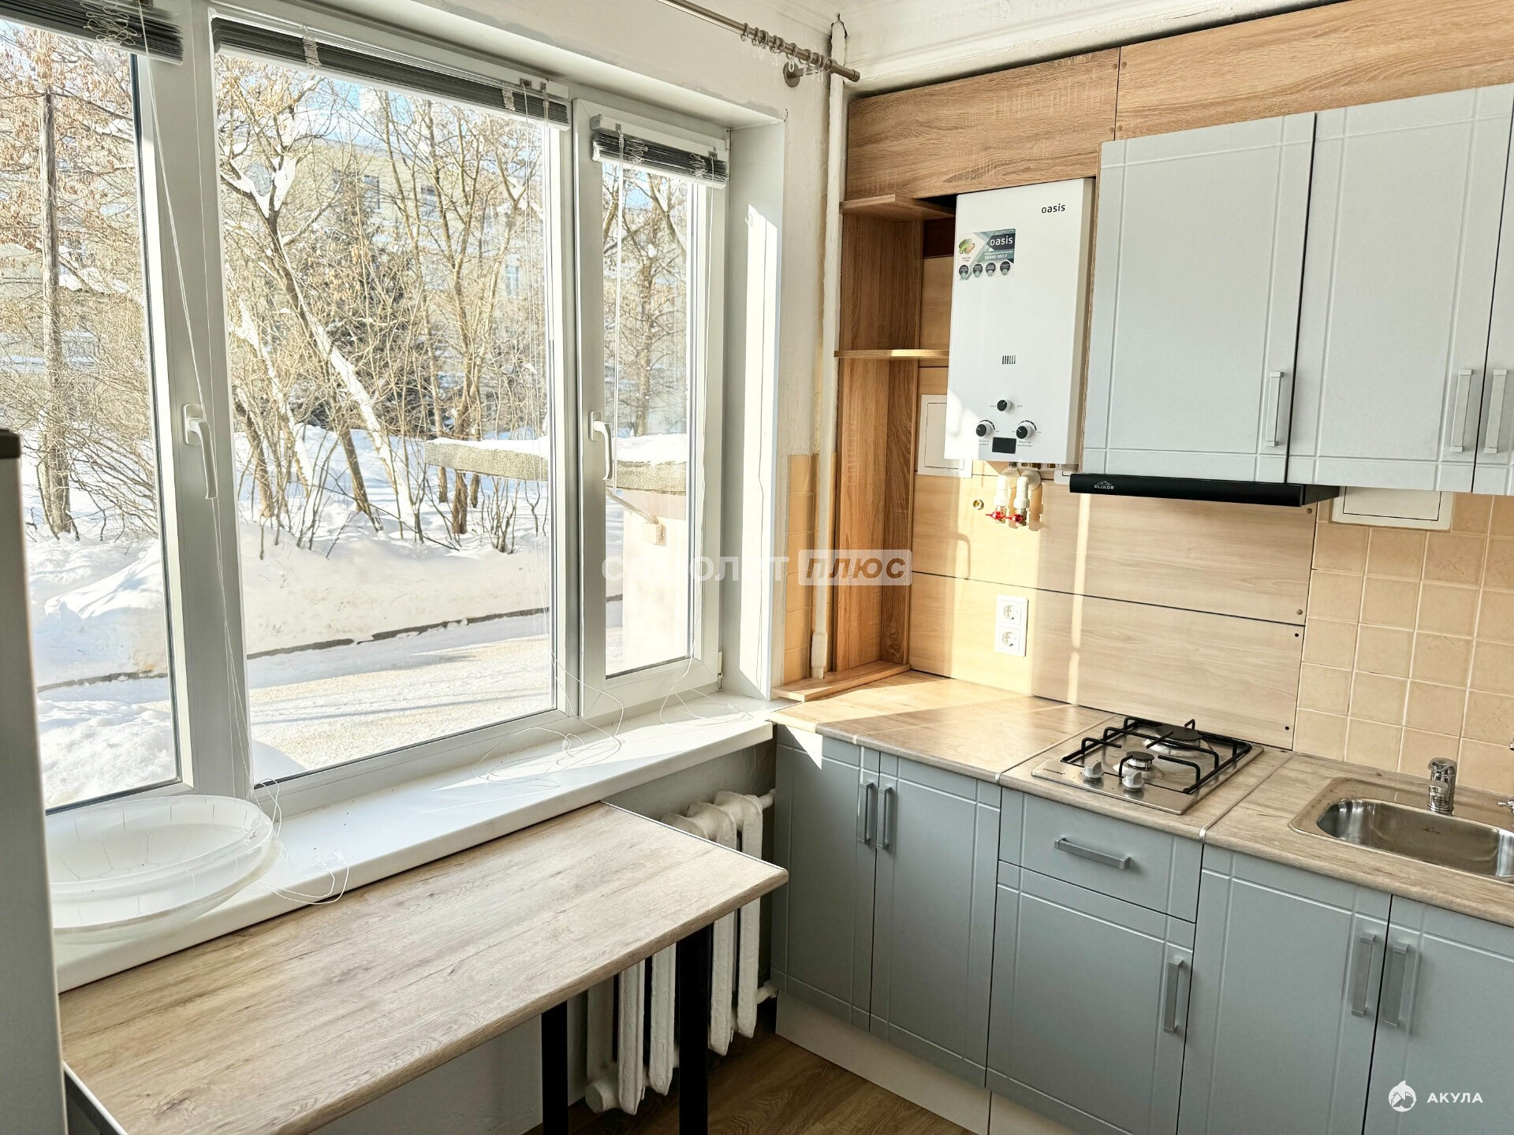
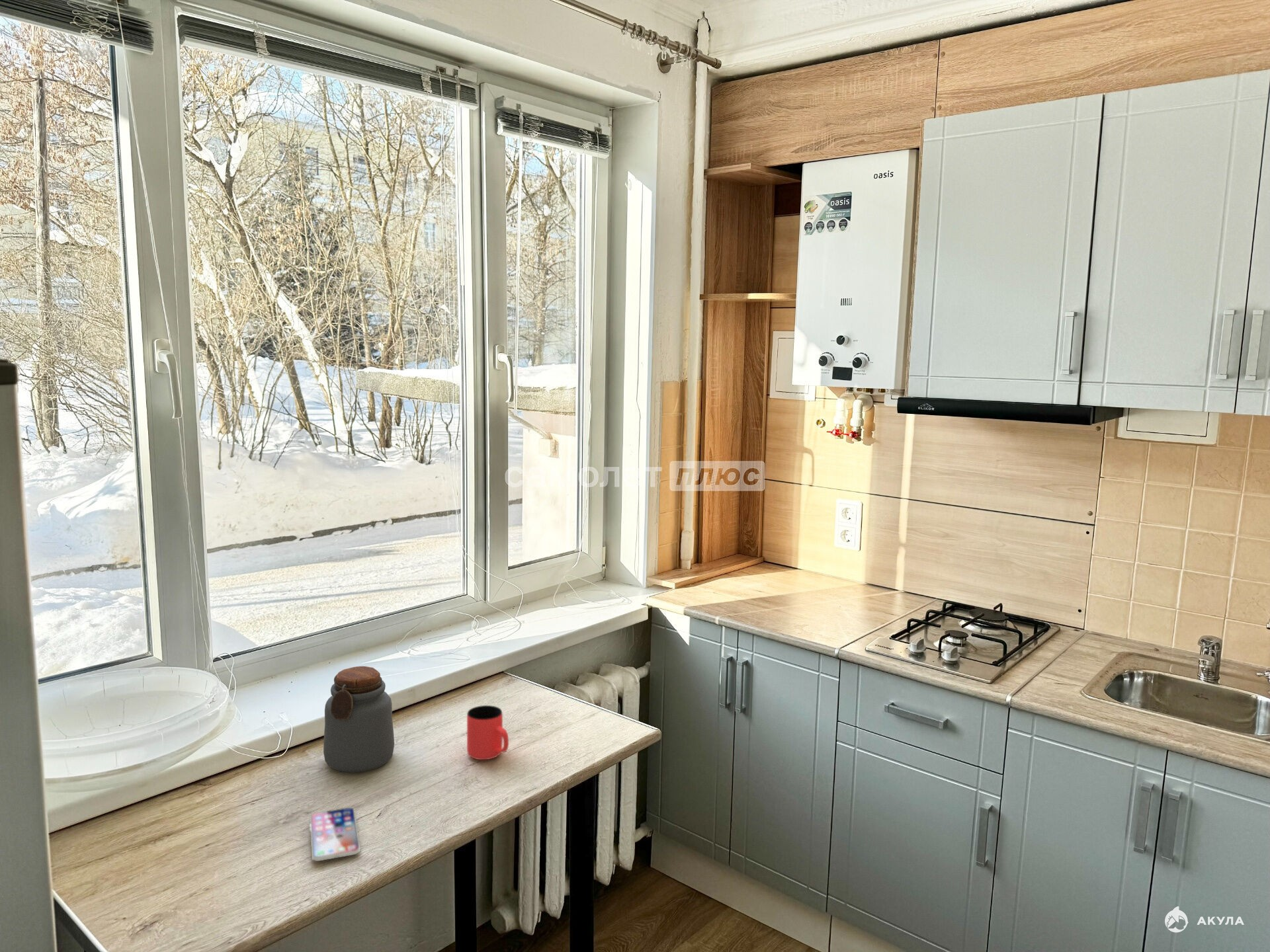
+ jar [323,666,395,773]
+ cup [466,705,509,760]
+ smartphone [309,807,361,862]
